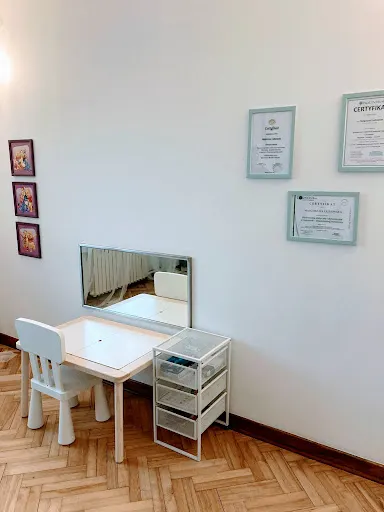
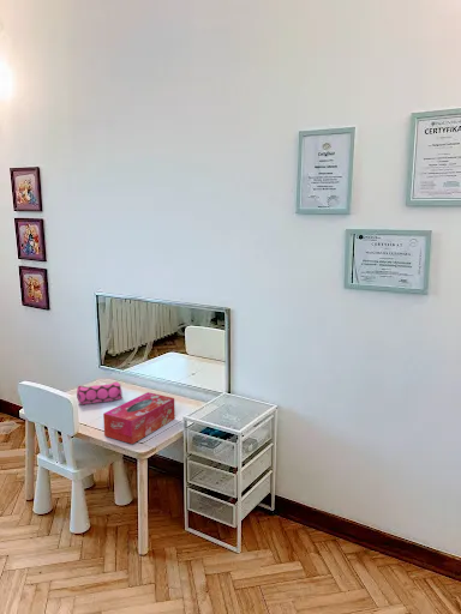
+ pencil case [76,381,124,405]
+ tissue box [102,391,176,445]
